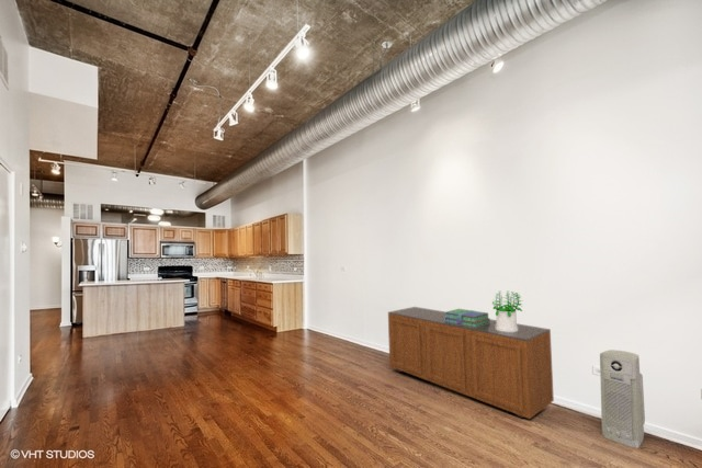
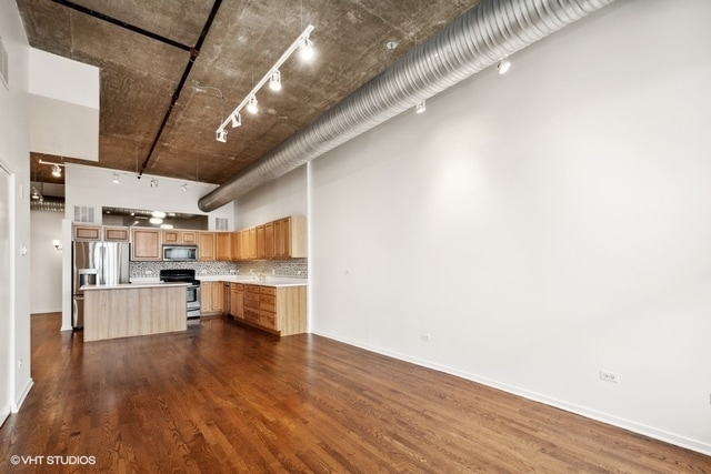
- potted plant [491,290,524,332]
- stack of books [444,308,491,327]
- sideboard [387,306,555,420]
- air purifier [599,349,646,449]
